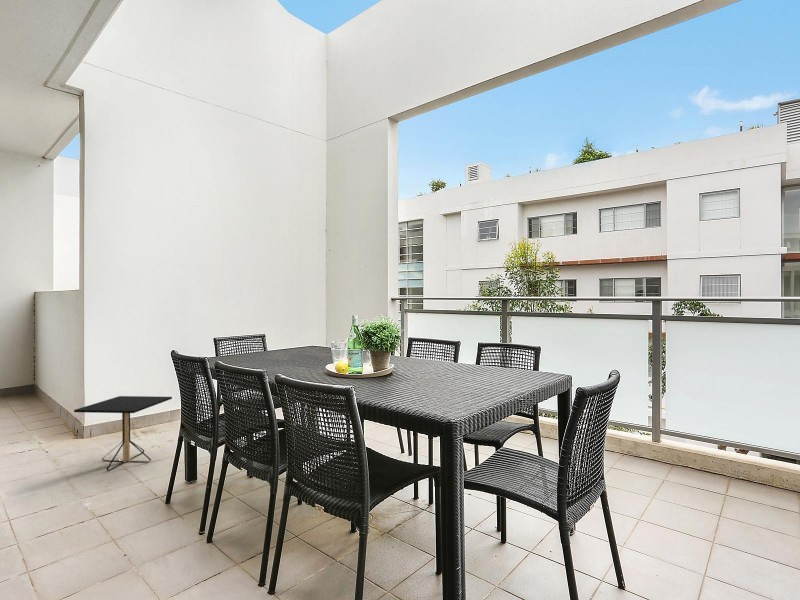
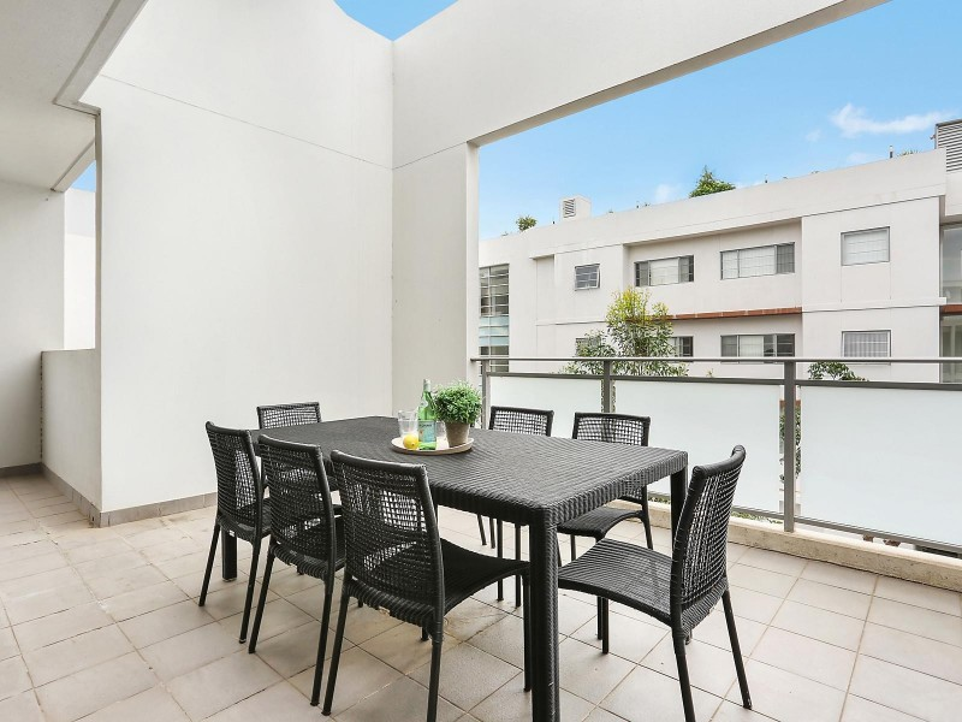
- side table [73,395,173,471]
